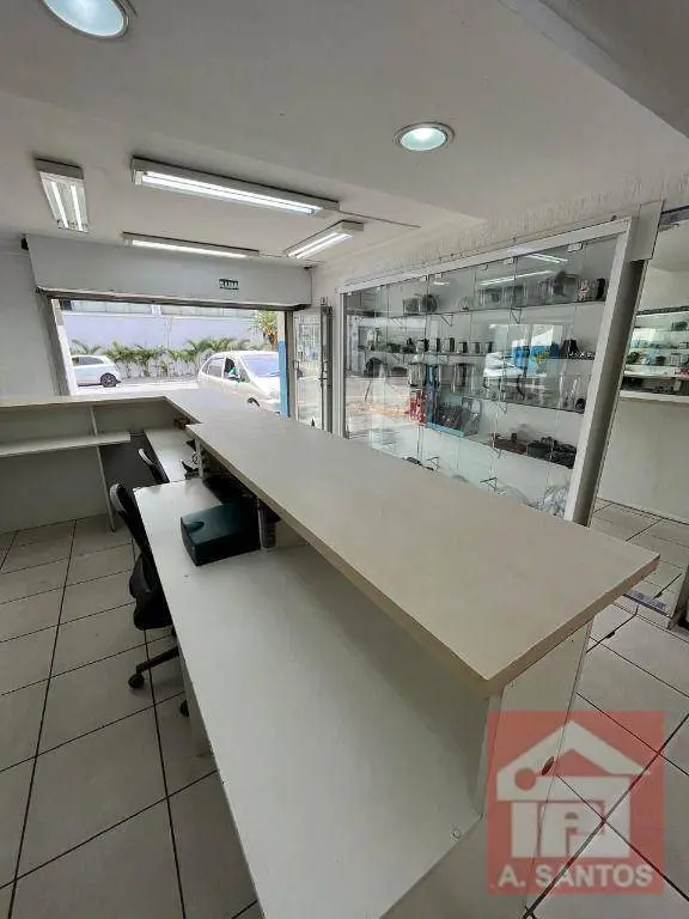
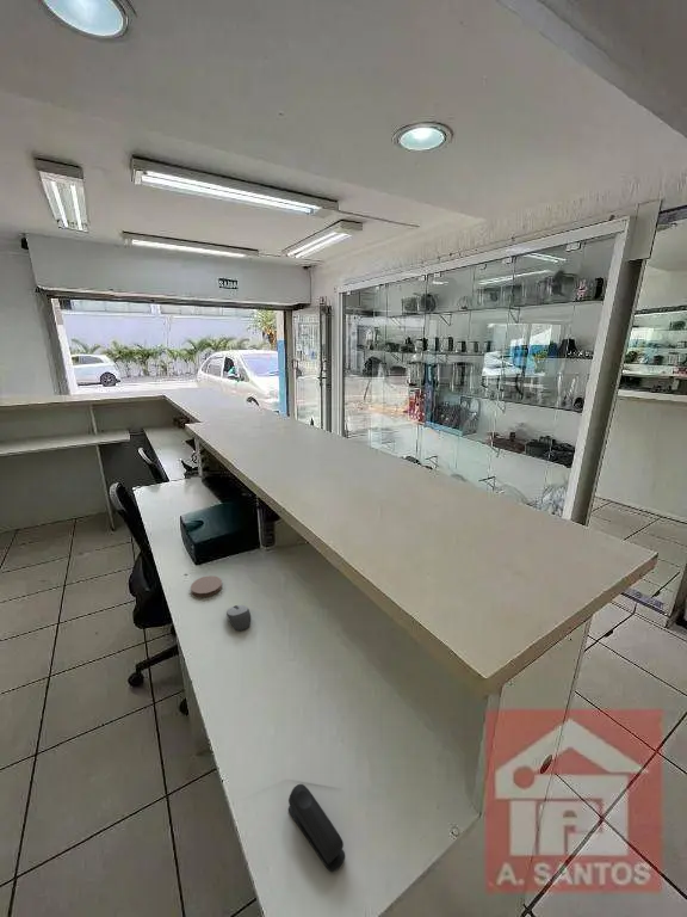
+ stapler [287,783,346,873]
+ coaster [190,574,223,598]
+ computer mouse [225,604,252,632]
